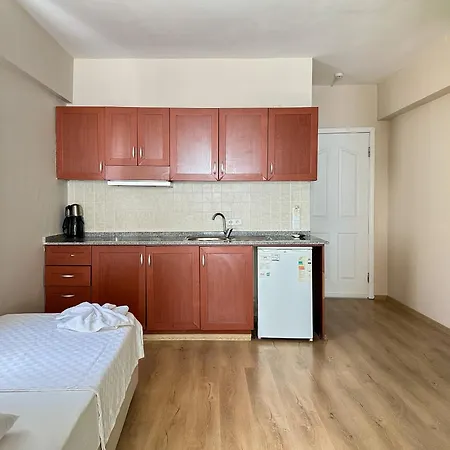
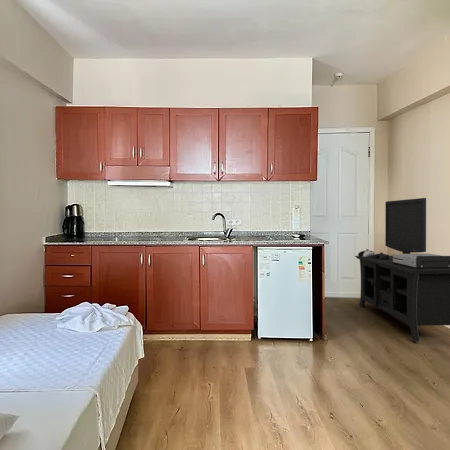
+ media console [354,197,450,342]
